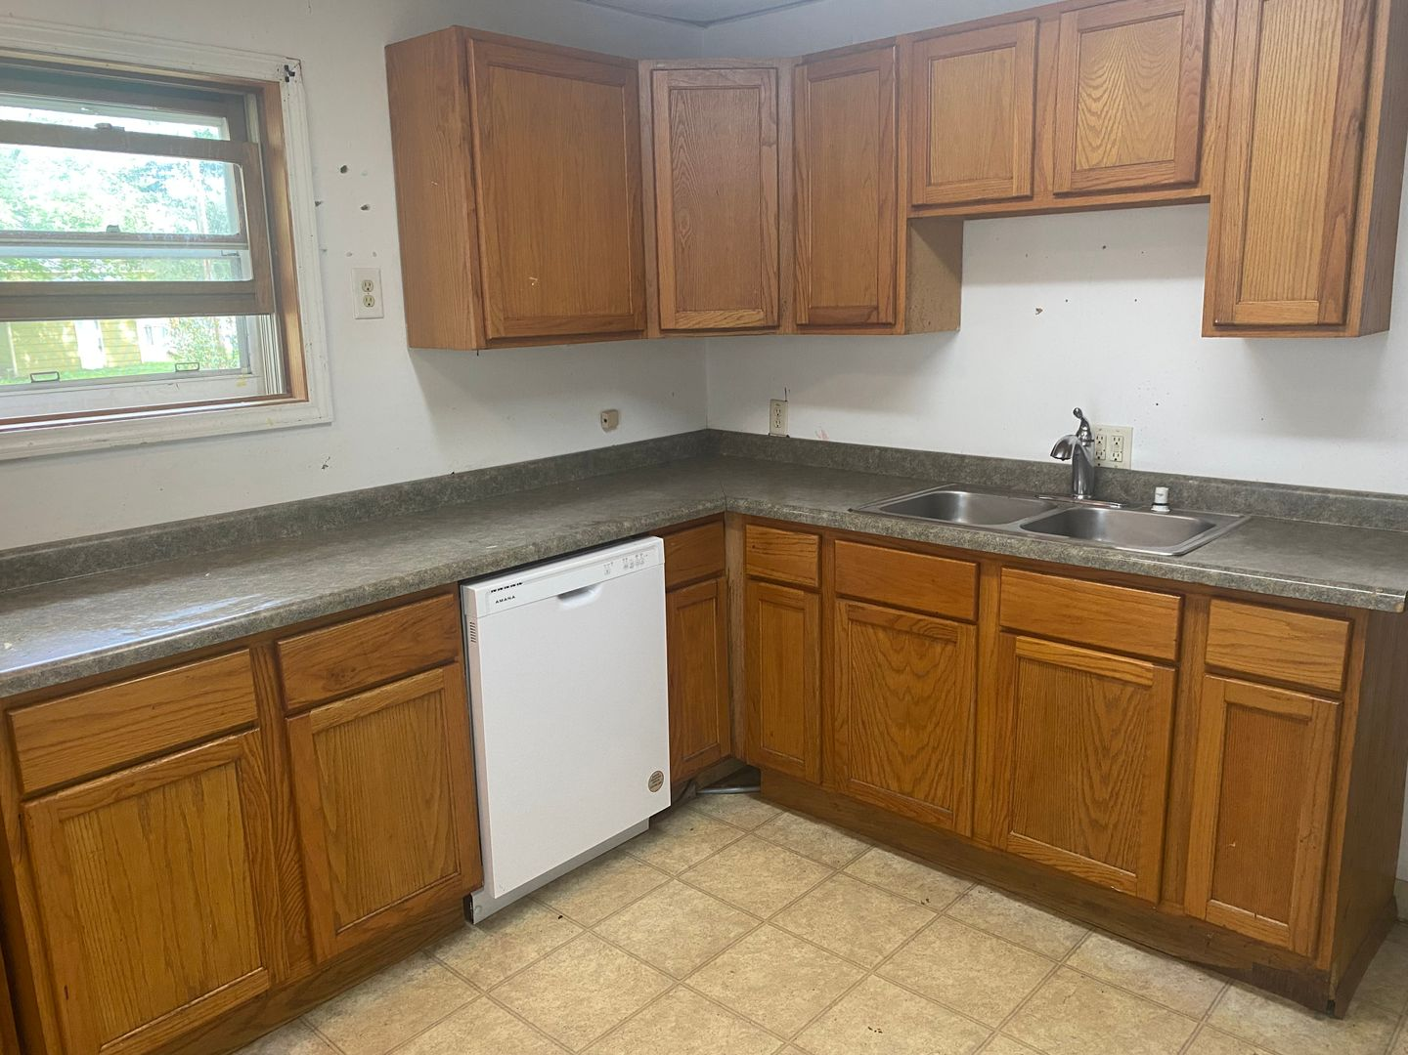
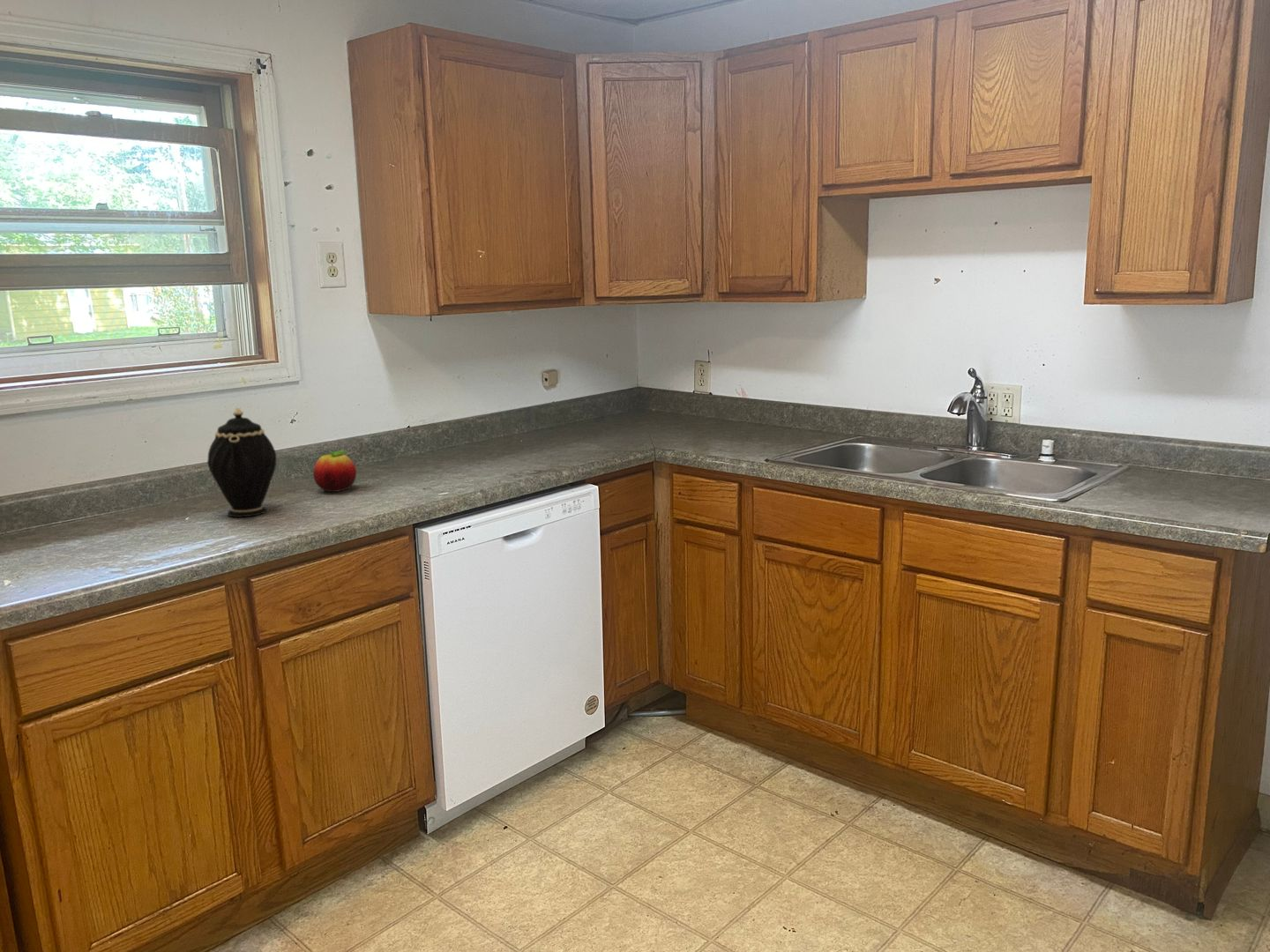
+ teapot [206,407,277,517]
+ fruit [312,450,357,493]
